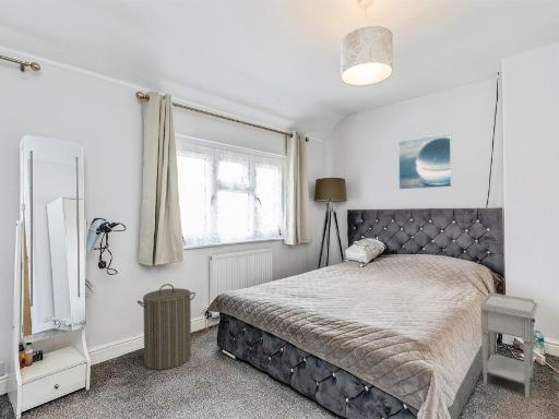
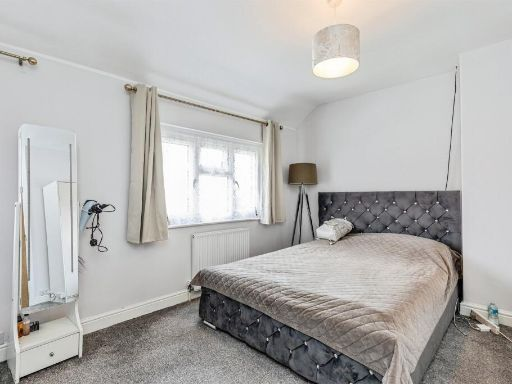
- nightstand [479,291,538,399]
- laundry hamper [136,283,197,371]
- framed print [397,132,453,191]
